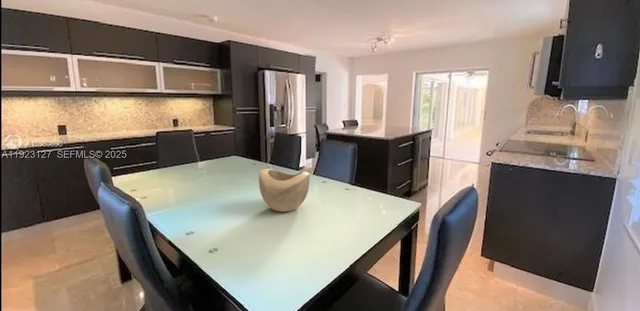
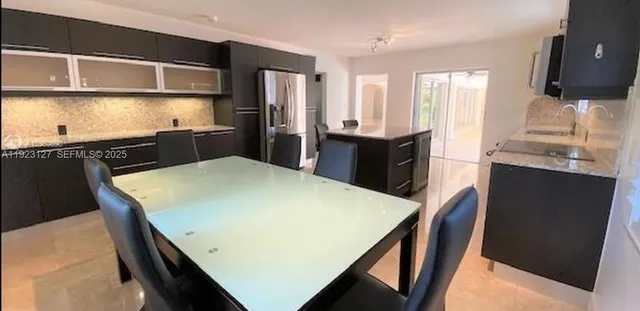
- decorative bowl [258,168,311,213]
